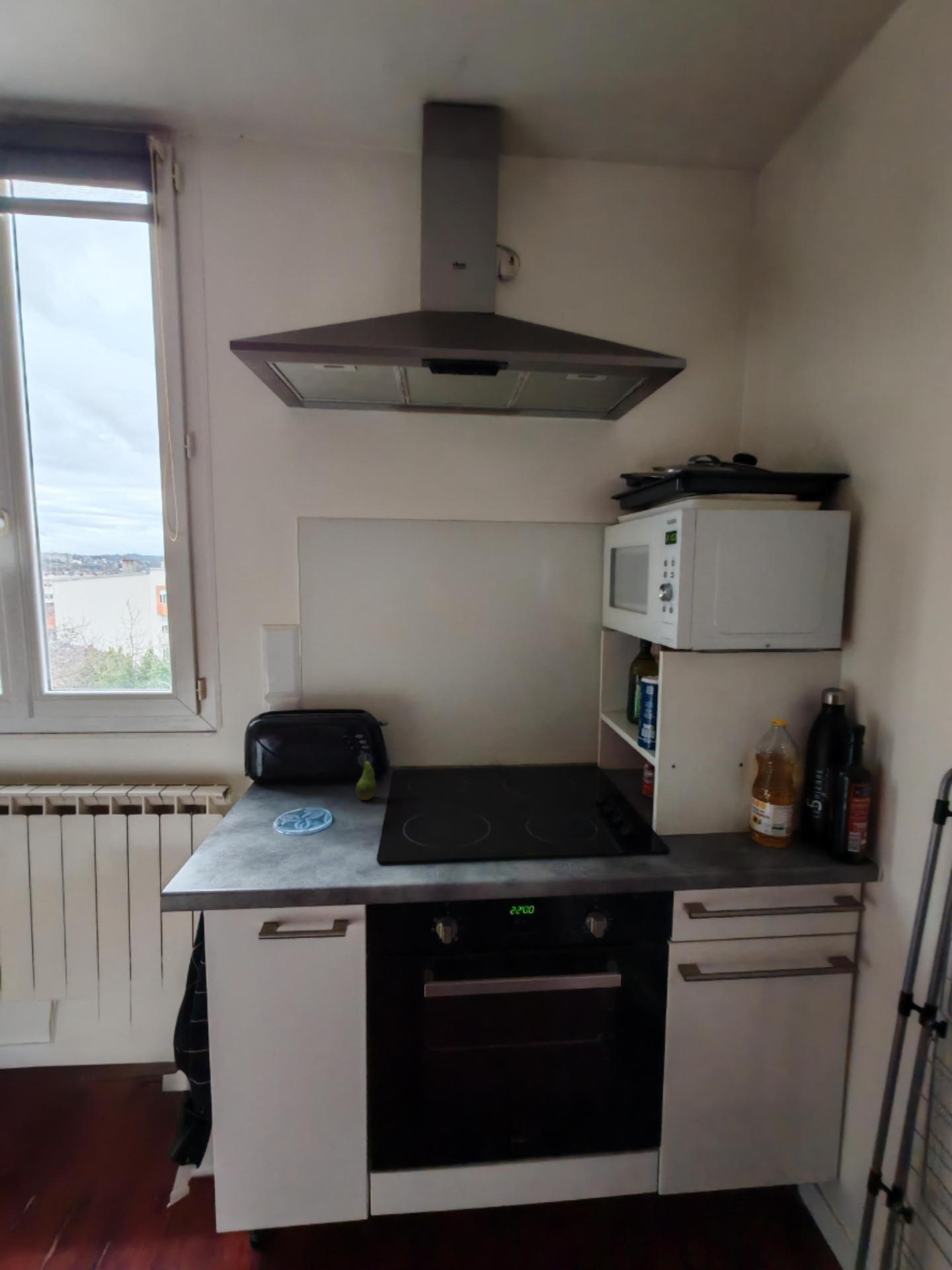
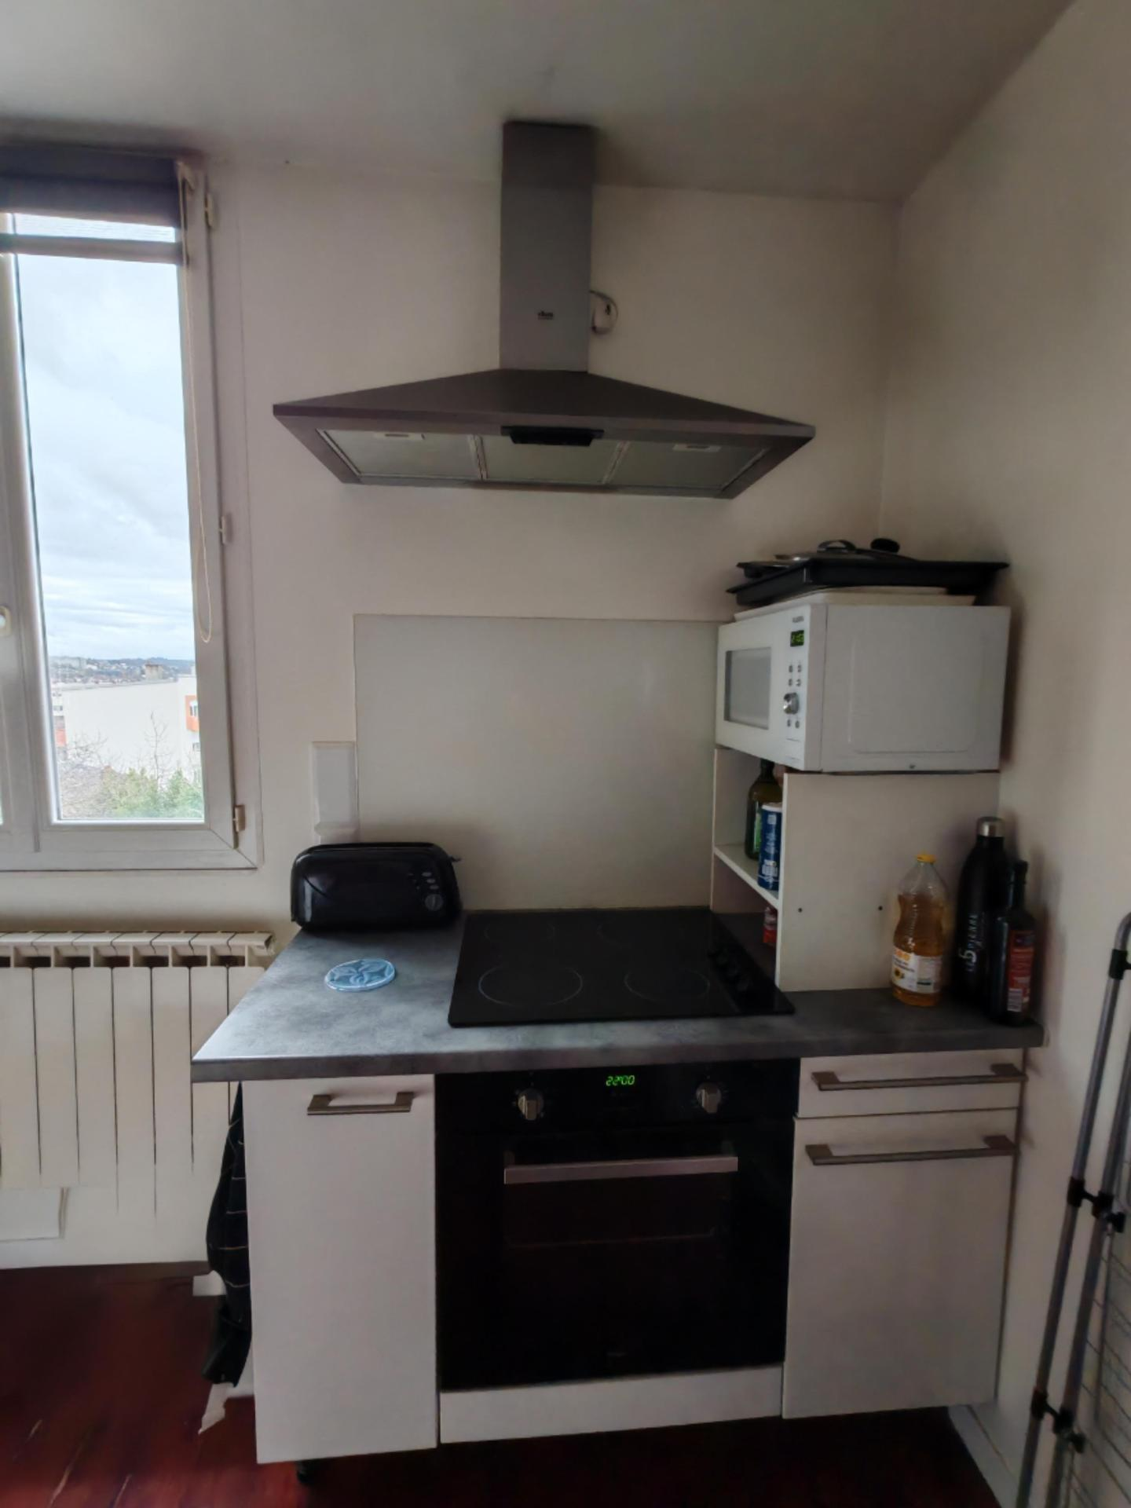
- fruit [355,750,377,801]
